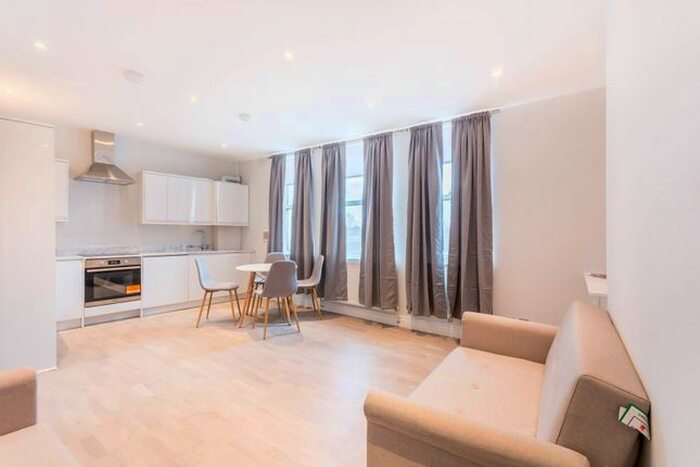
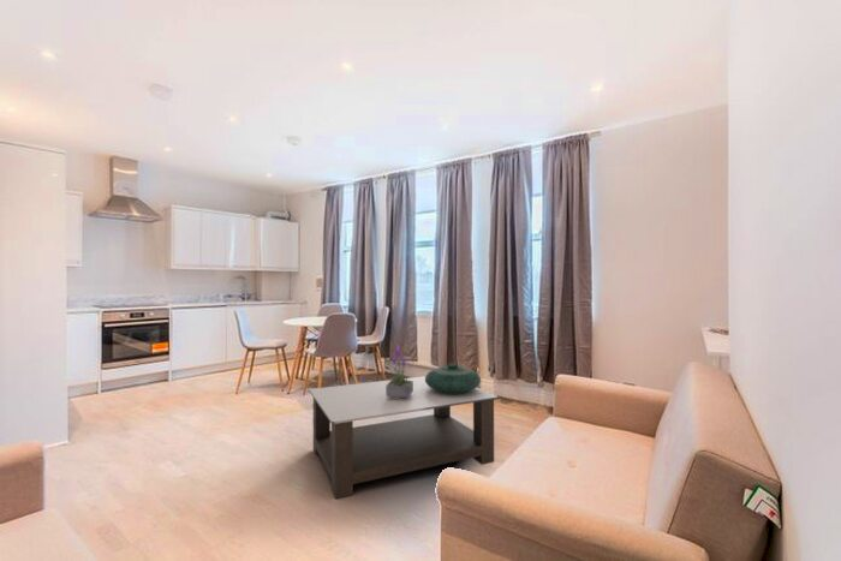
+ potted plant [386,344,413,400]
+ coffee table [309,375,499,501]
+ decorative bowl [425,363,482,394]
